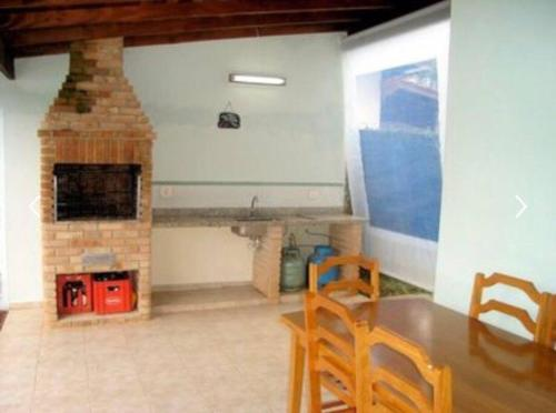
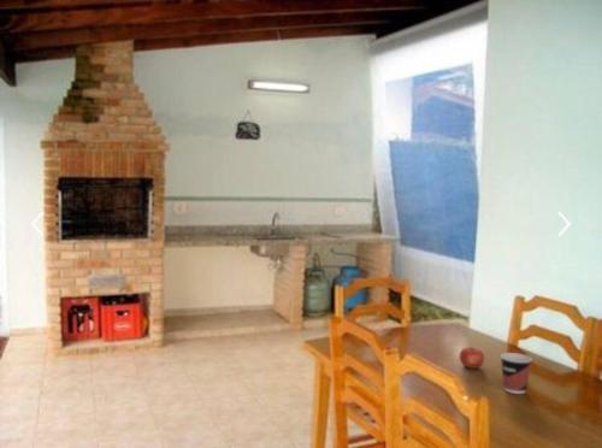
+ cup [500,352,533,395]
+ fruit [459,346,485,370]
